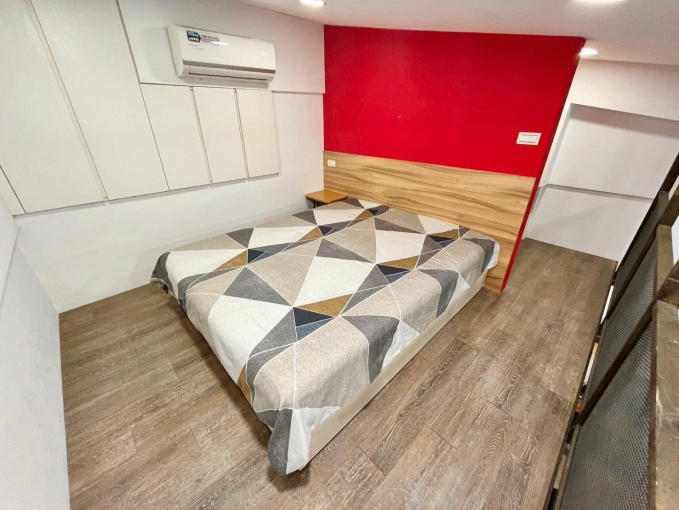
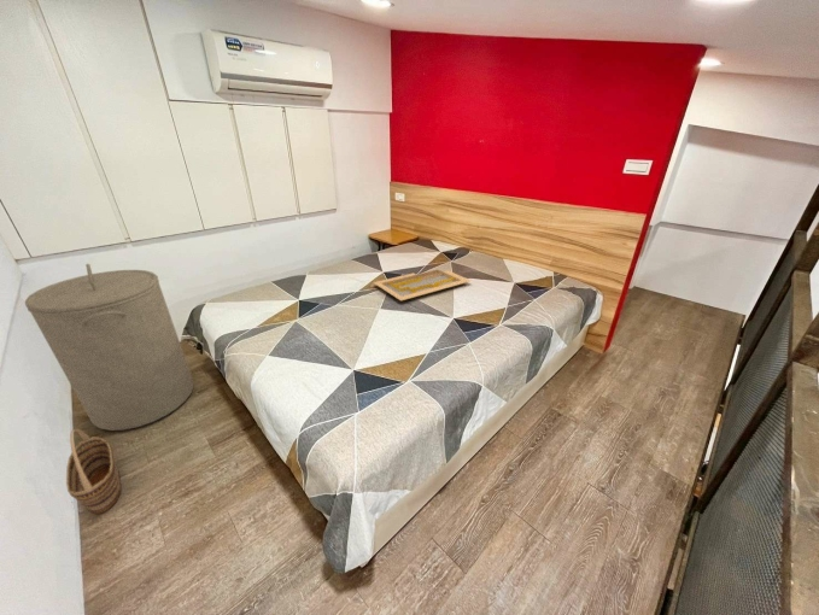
+ basket [65,428,123,515]
+ serving tray [372,269,472,301]
+ laundry hamper [24,263,195,432]
